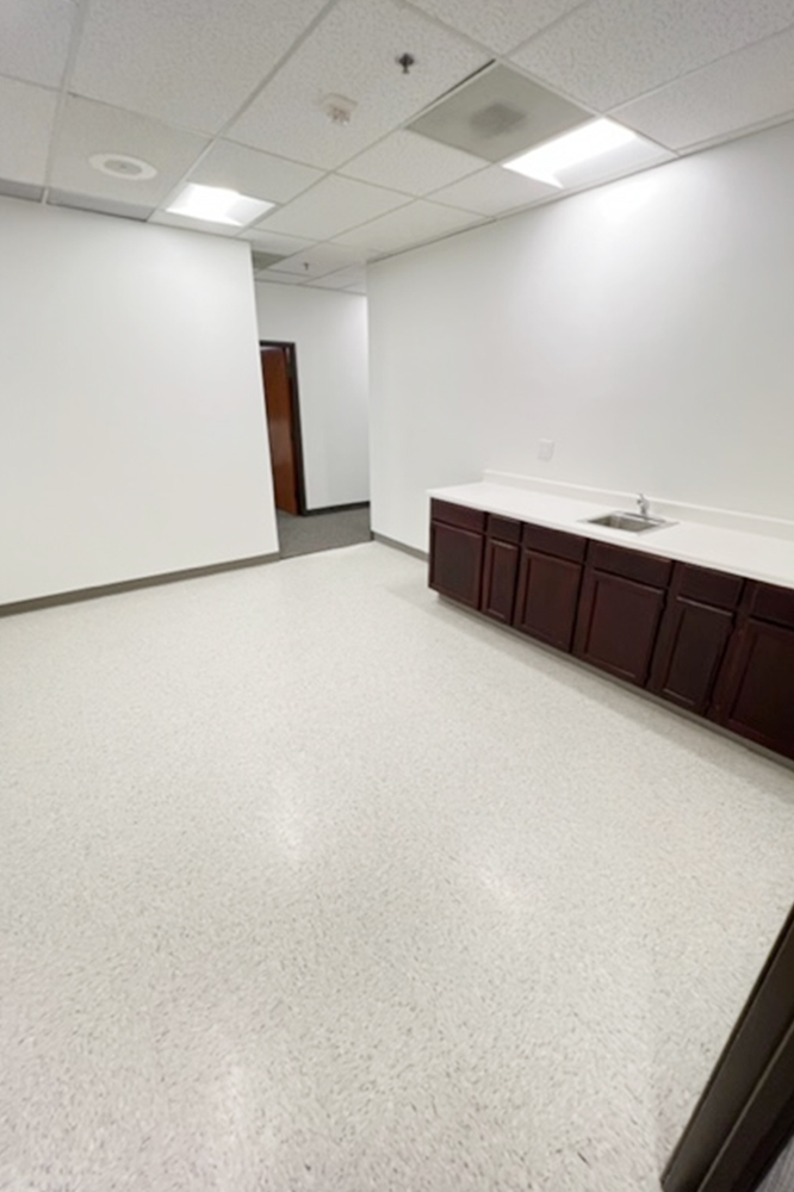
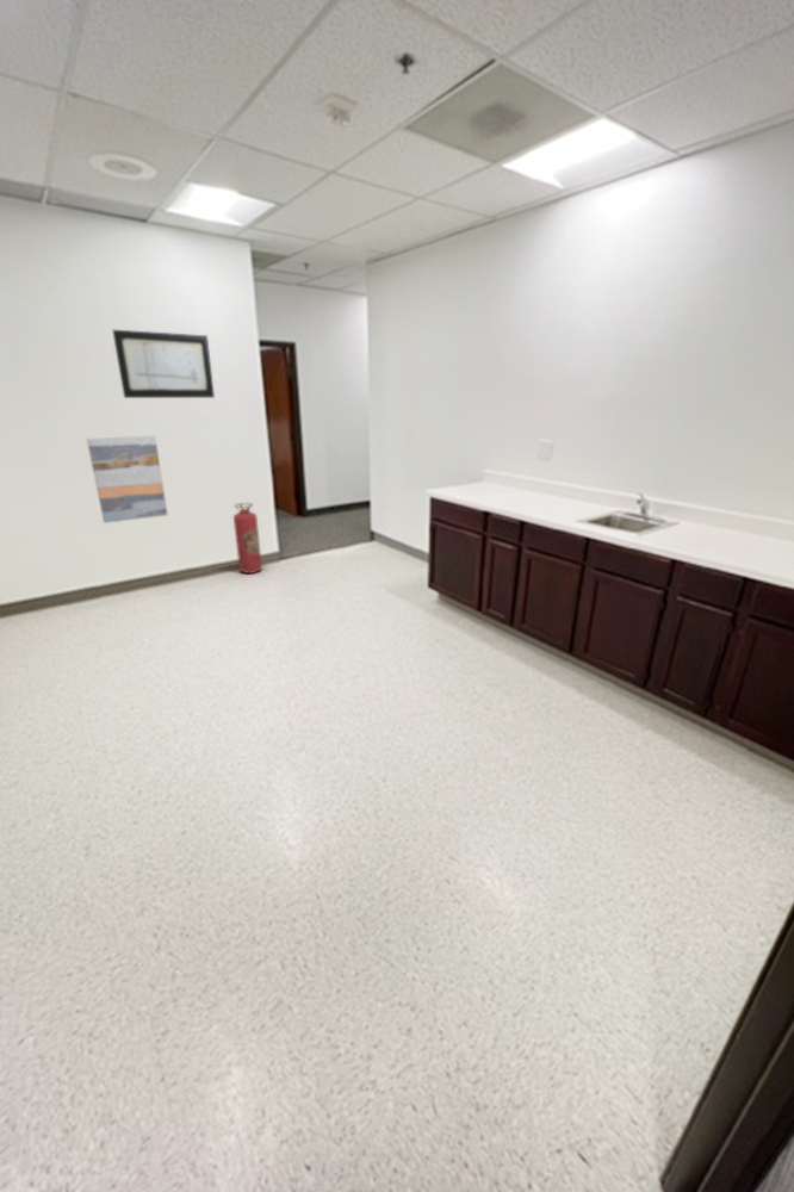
+ wall art [111,329,216,399]
+ fire extinguisher [232,502,263,575]
+ wall art [86,435,169,524]
